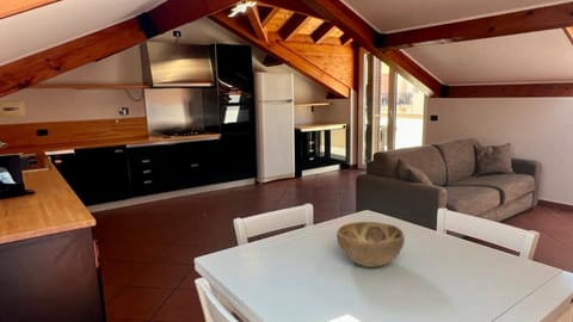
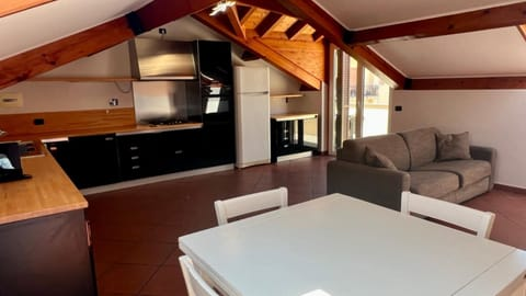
- decorative bowl [335,221,406,268]
